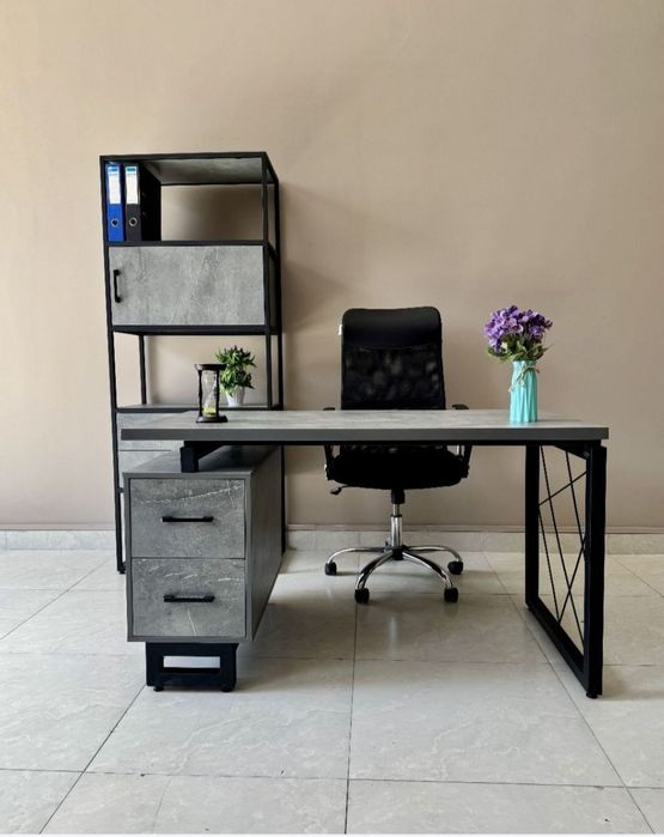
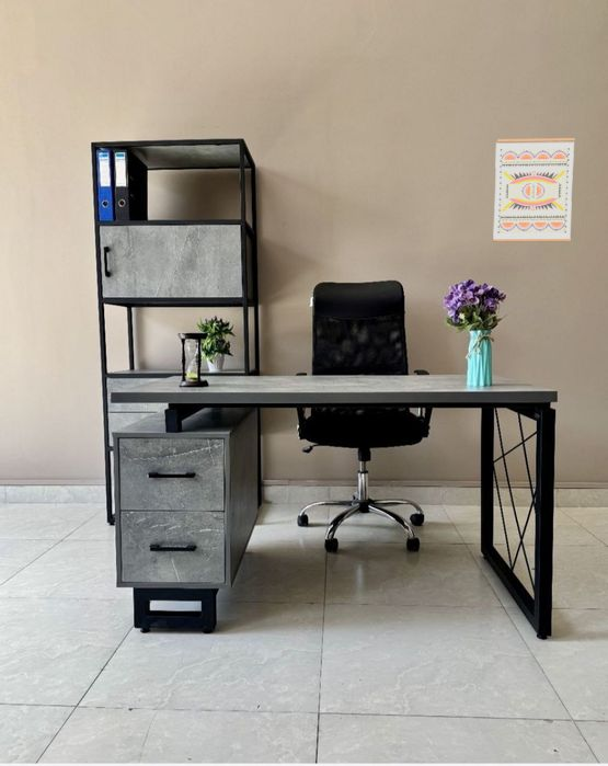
+ wall art [492,137,576,243]
